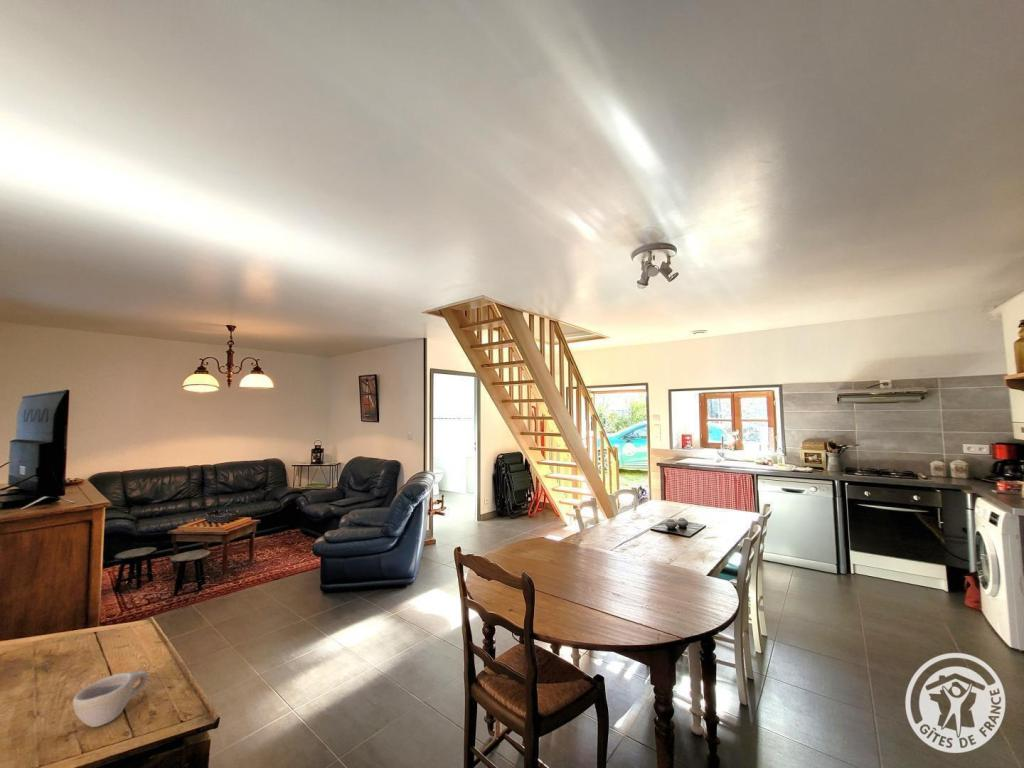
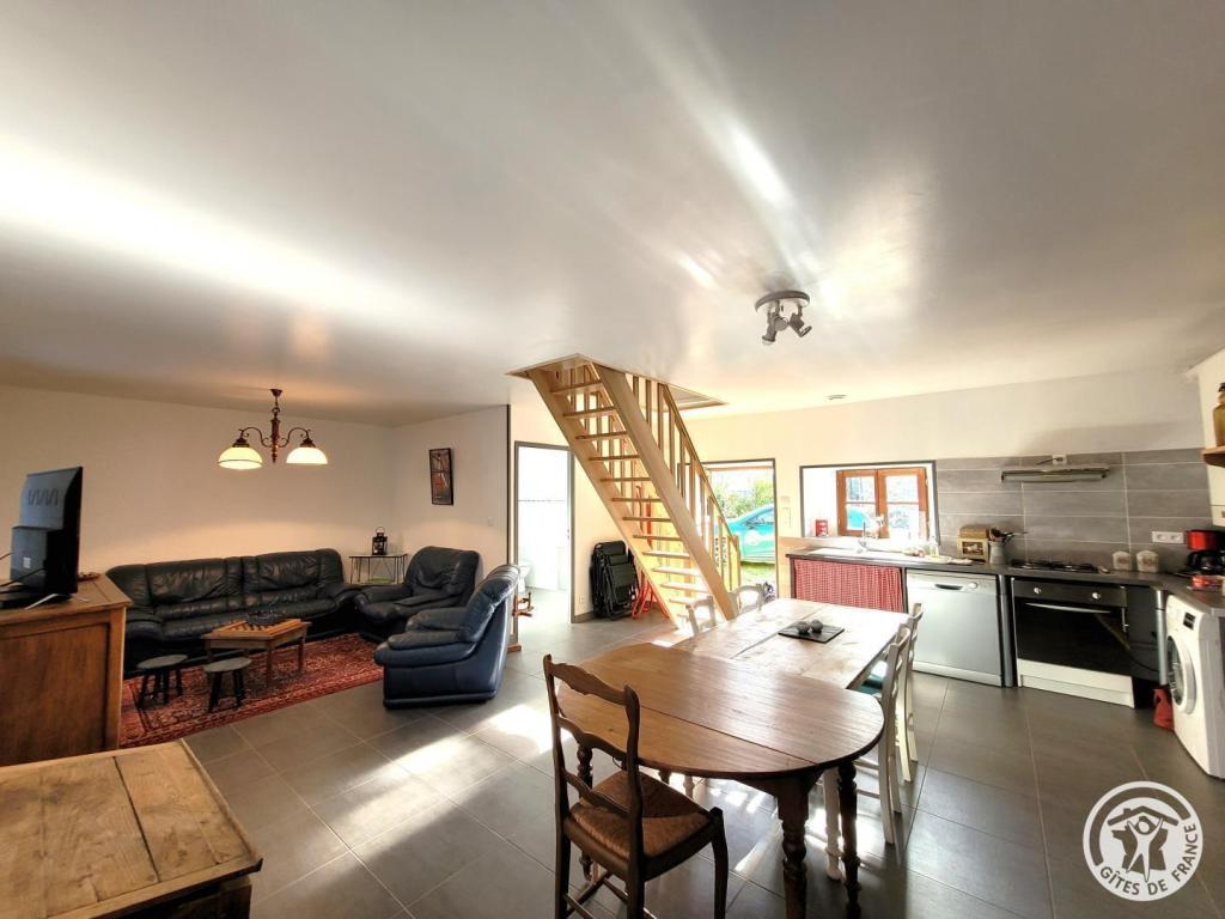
- cup [72,669,150,728]
